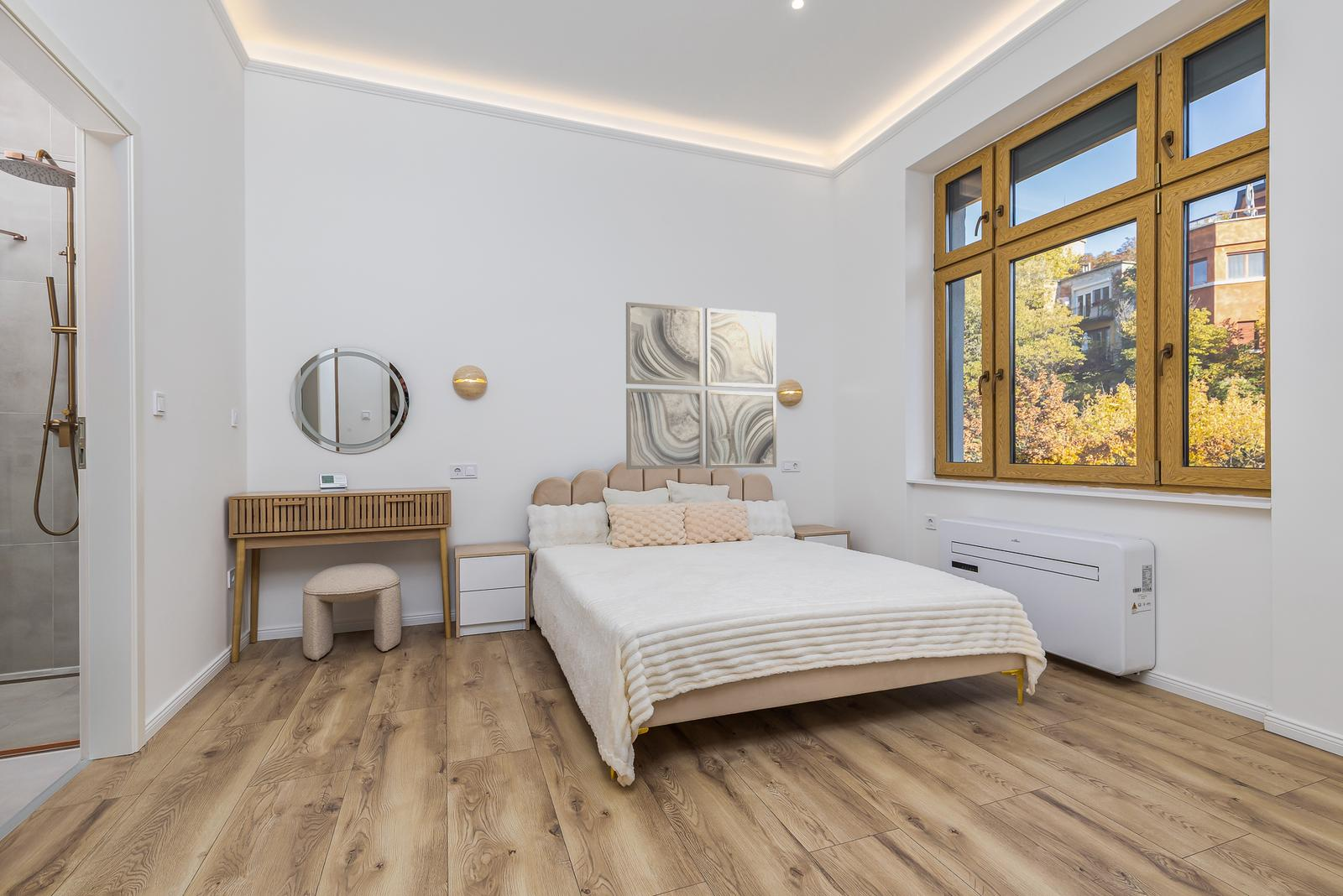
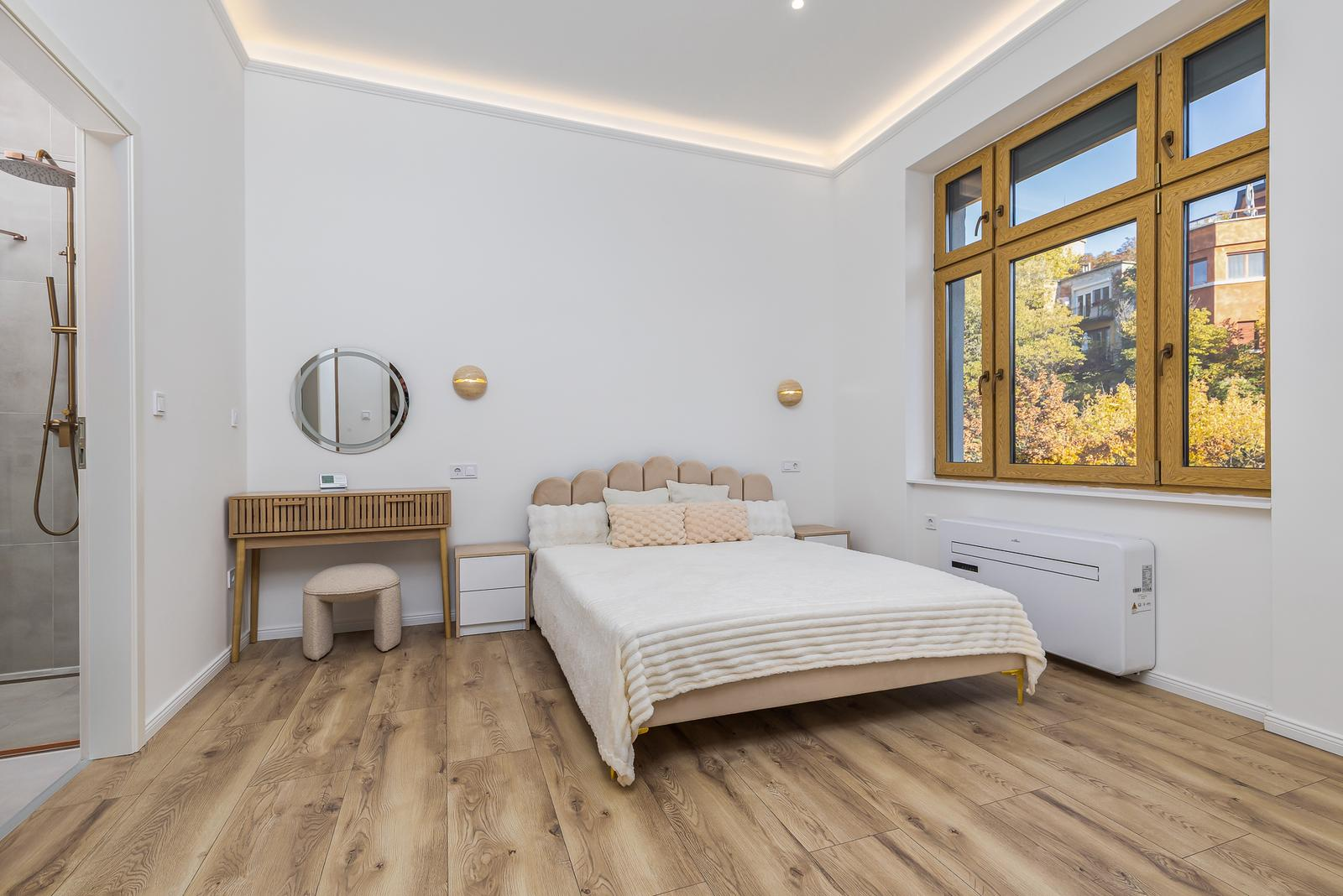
- wall art [625,301,777,471]
